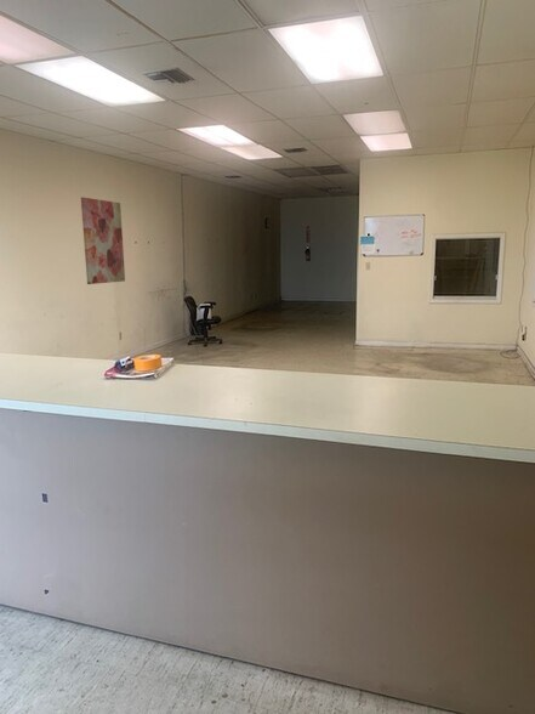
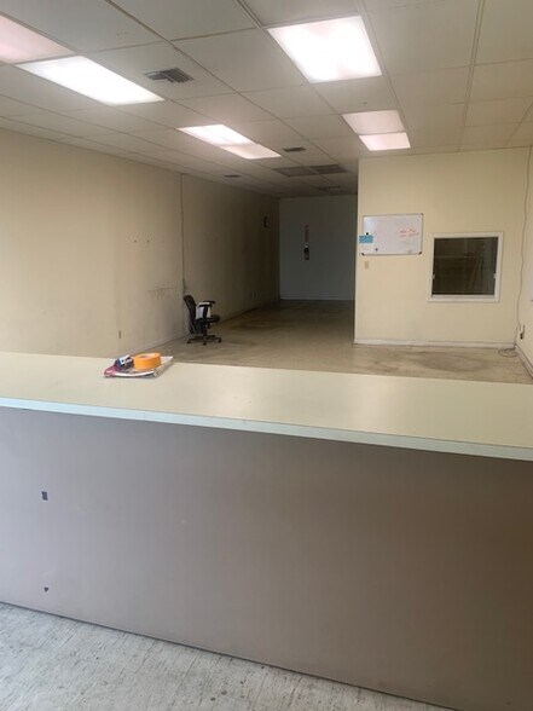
- wall art [80,195,126,285]
